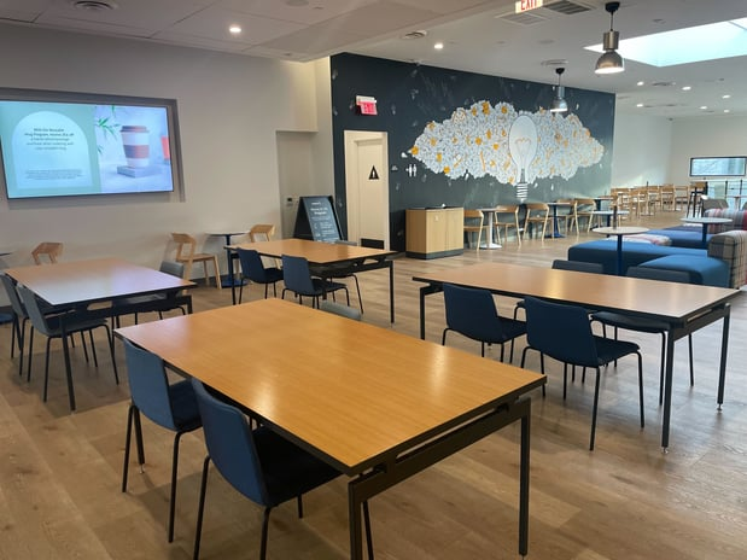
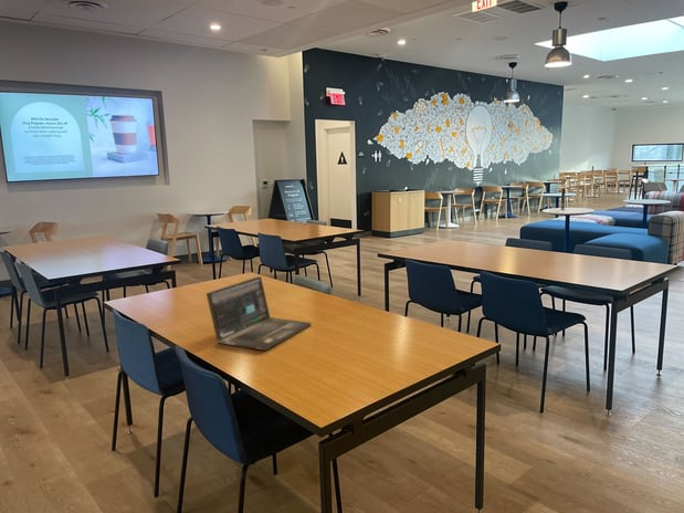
+ laptop [206,275,313,352]
